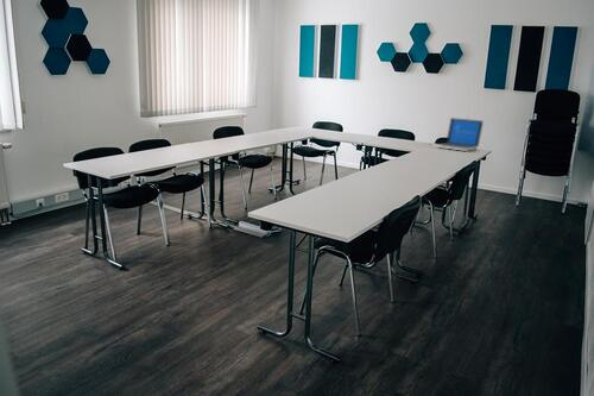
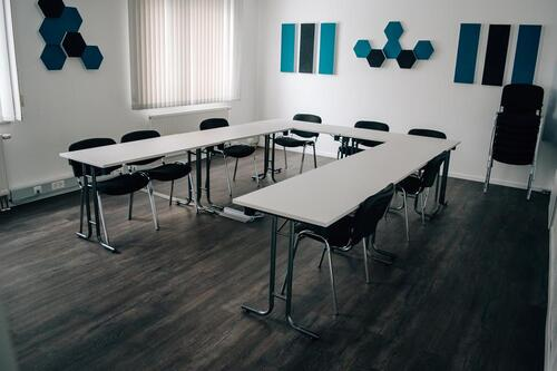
- laptop [432,117,485,152]
